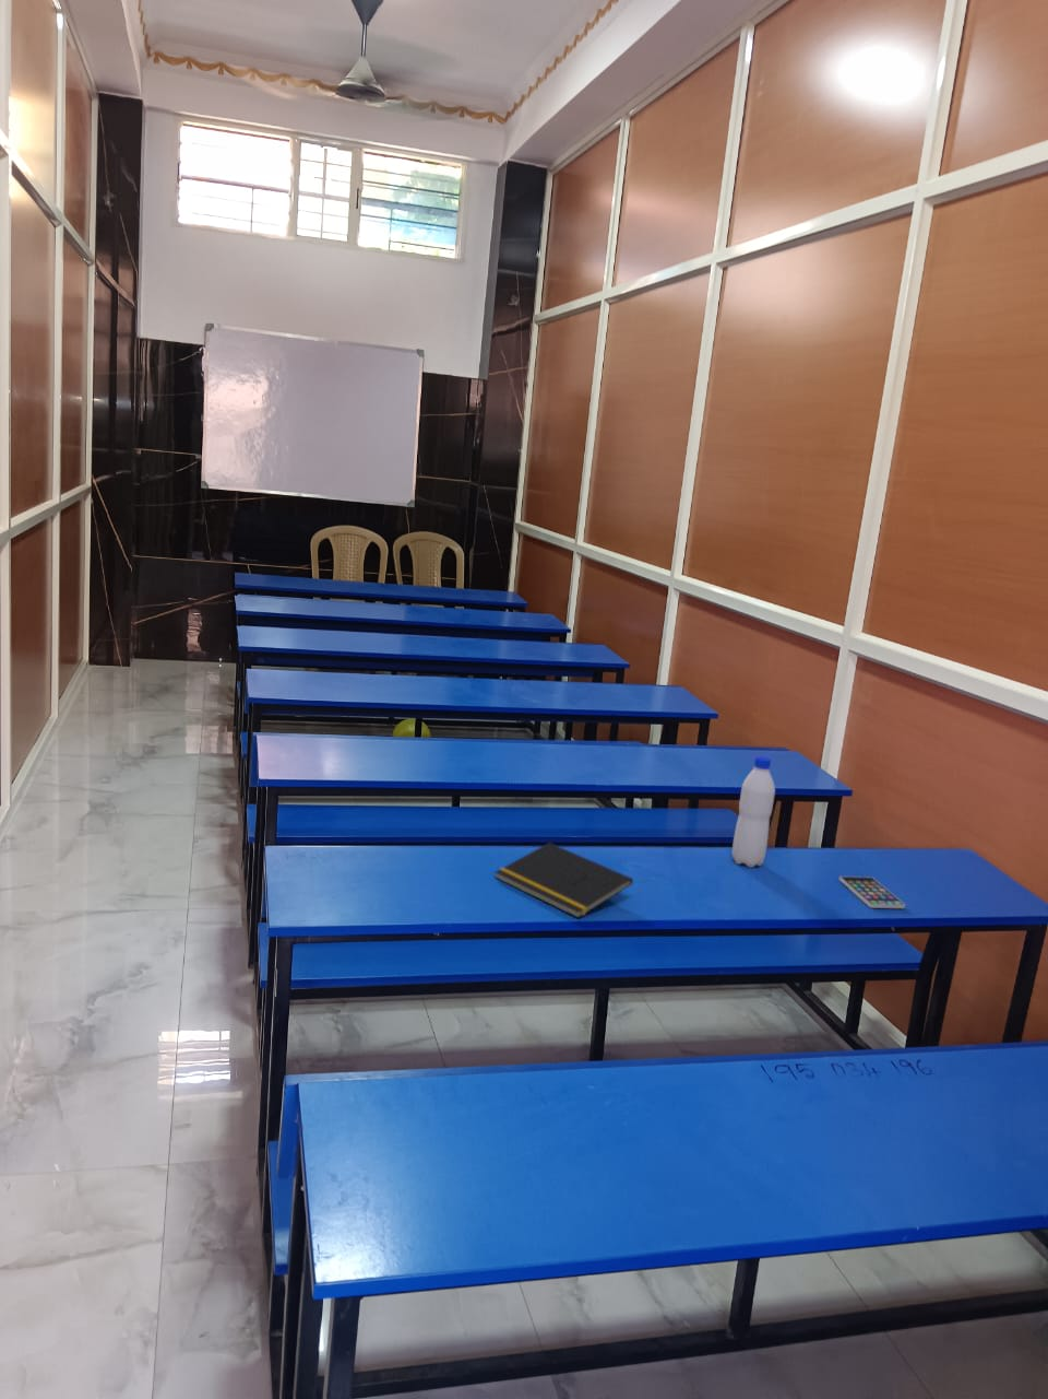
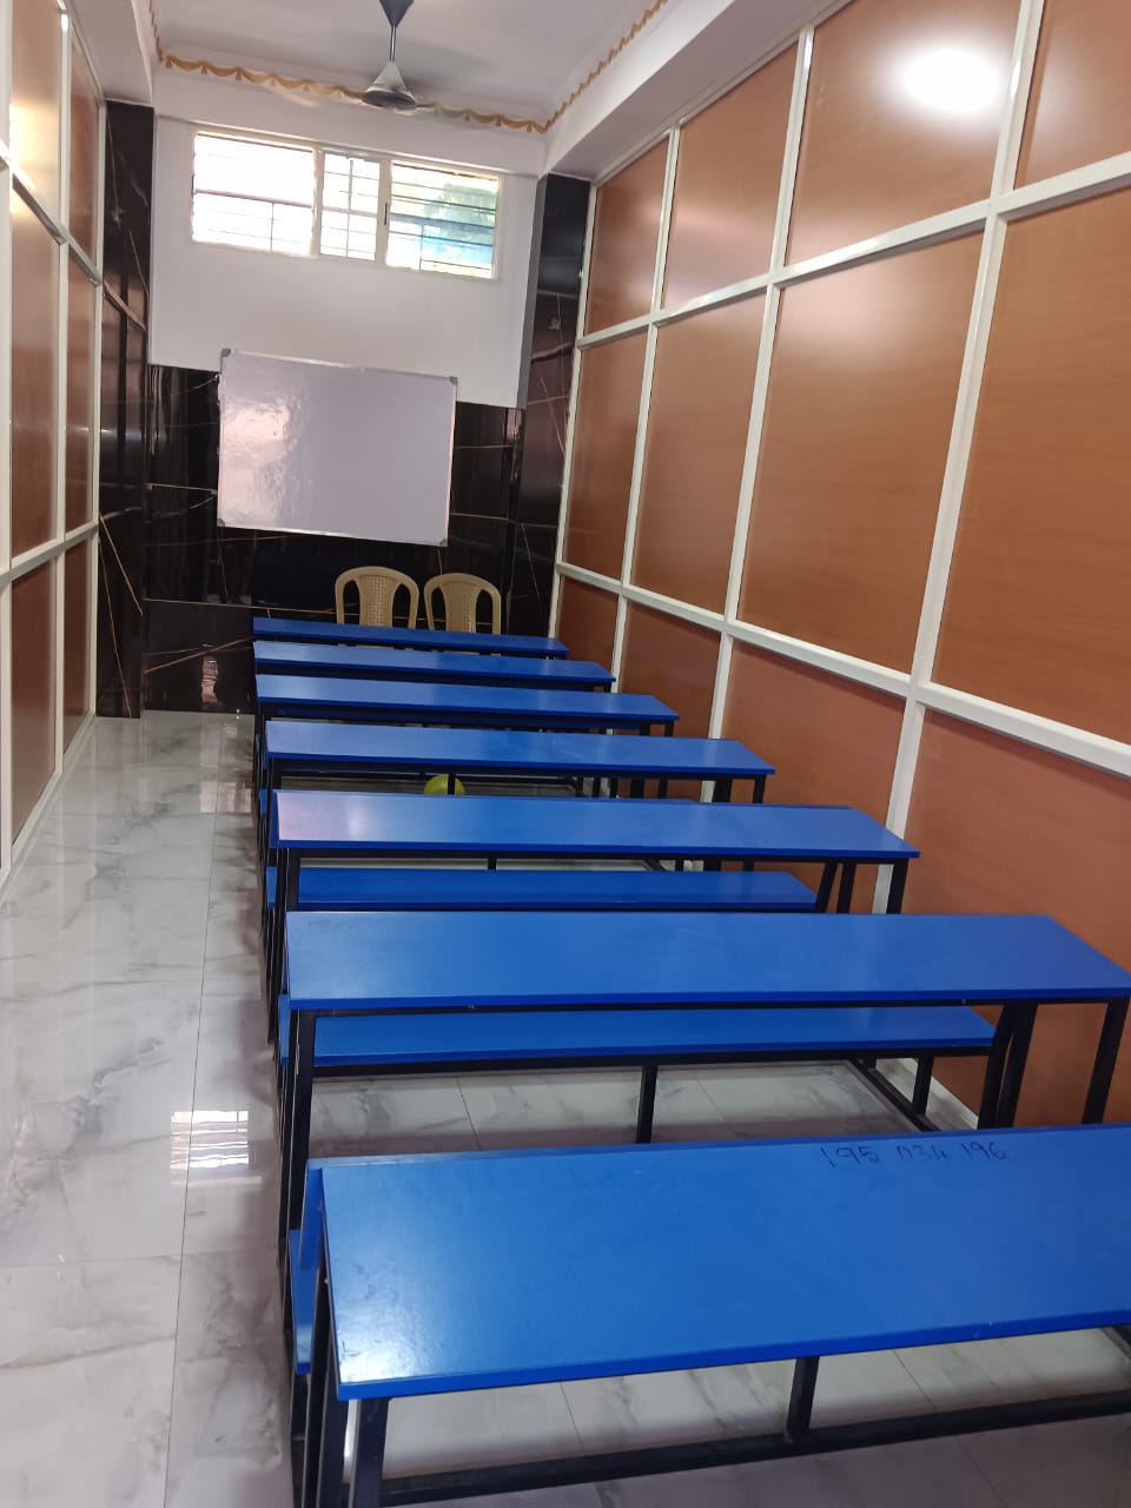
- smartphone [839,876,906,910]
- notepad [493,842,634,919]
- water bottle [731,756,776,869]
